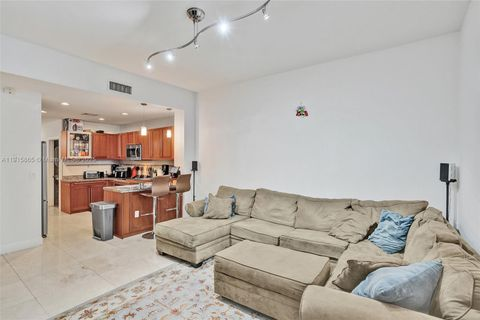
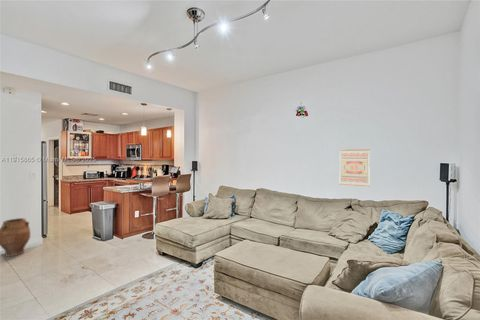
+ wall art [339,148,371,187]
+ vase [0,217,32,258]
